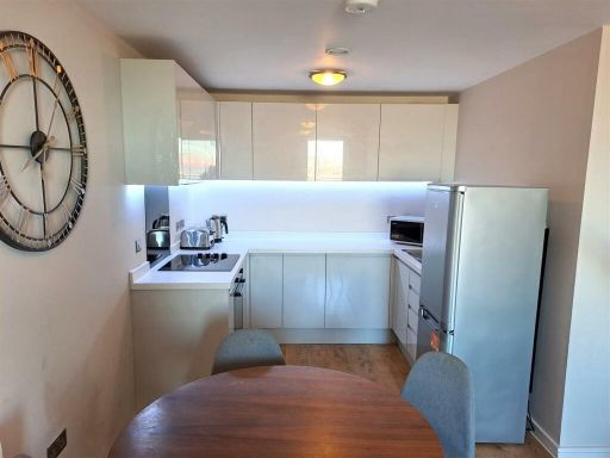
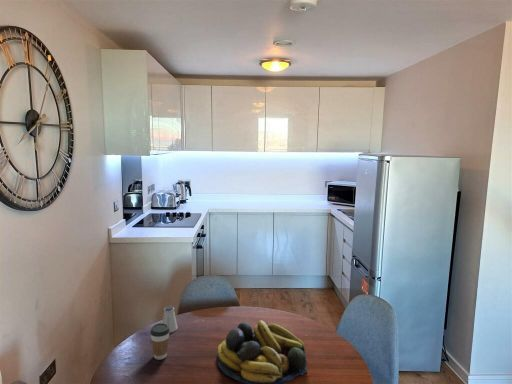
+ saltshaker [161,305,179,334]
+ coffee cup [149,323,170,361]
+ fruit bowl [216,319,308,384]
